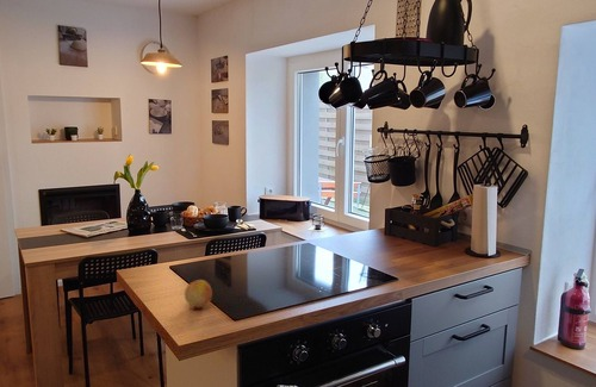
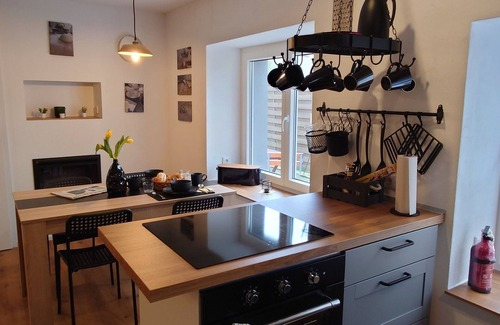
- fruit [184,279,213,308]
